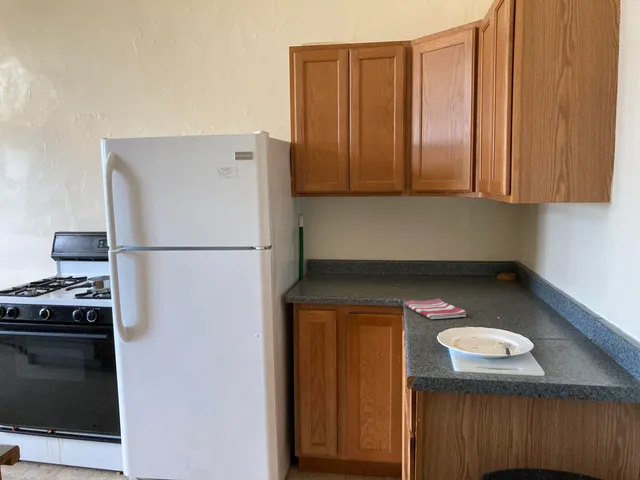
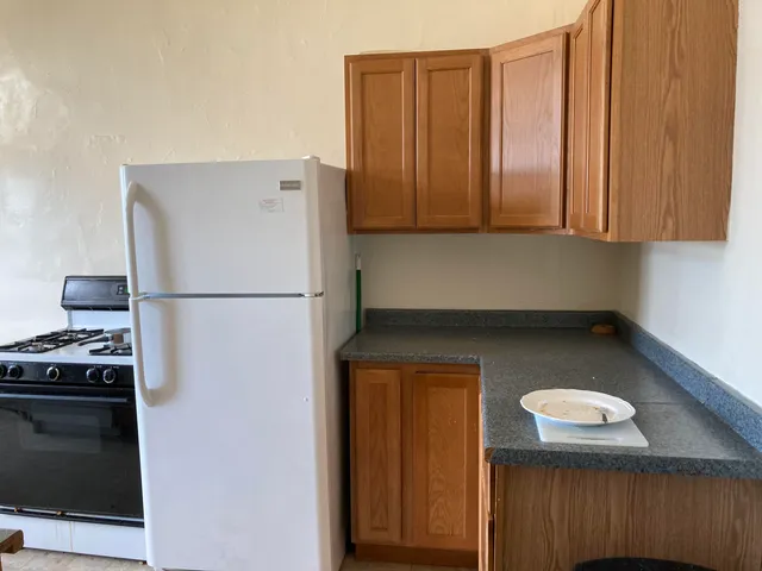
- dish towel [404,297,467,320]
